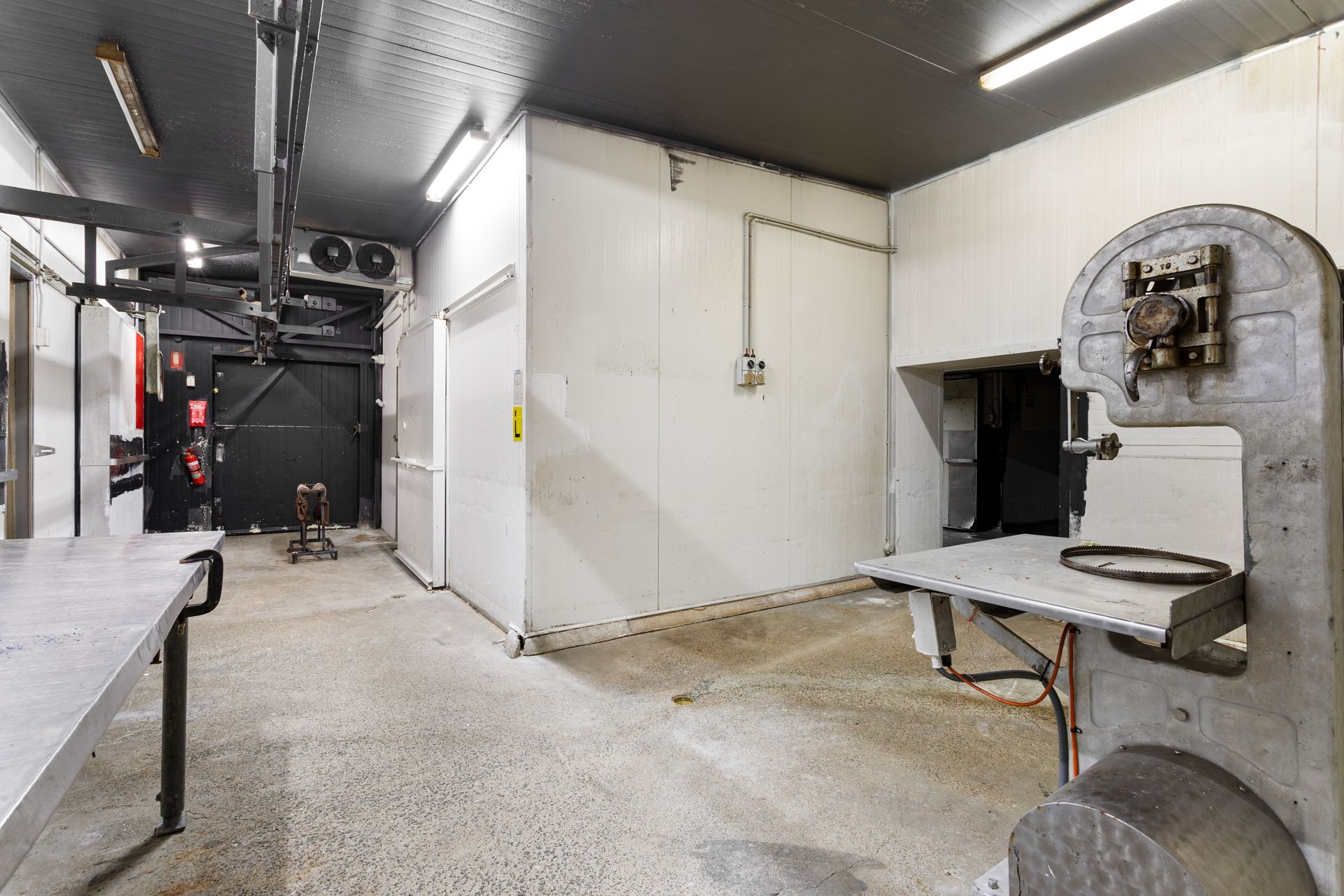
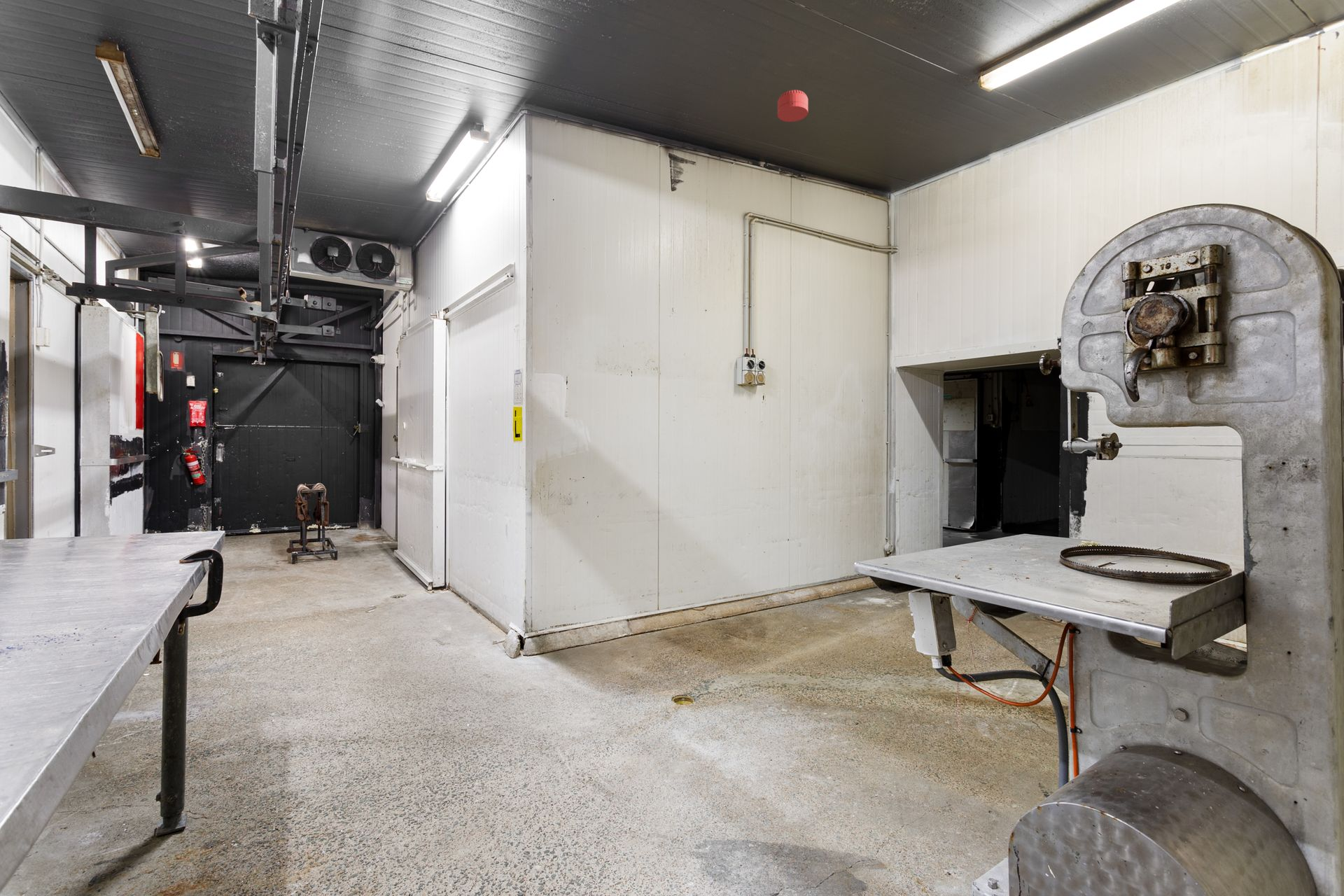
+ smoke detector [777,90,809,123]
